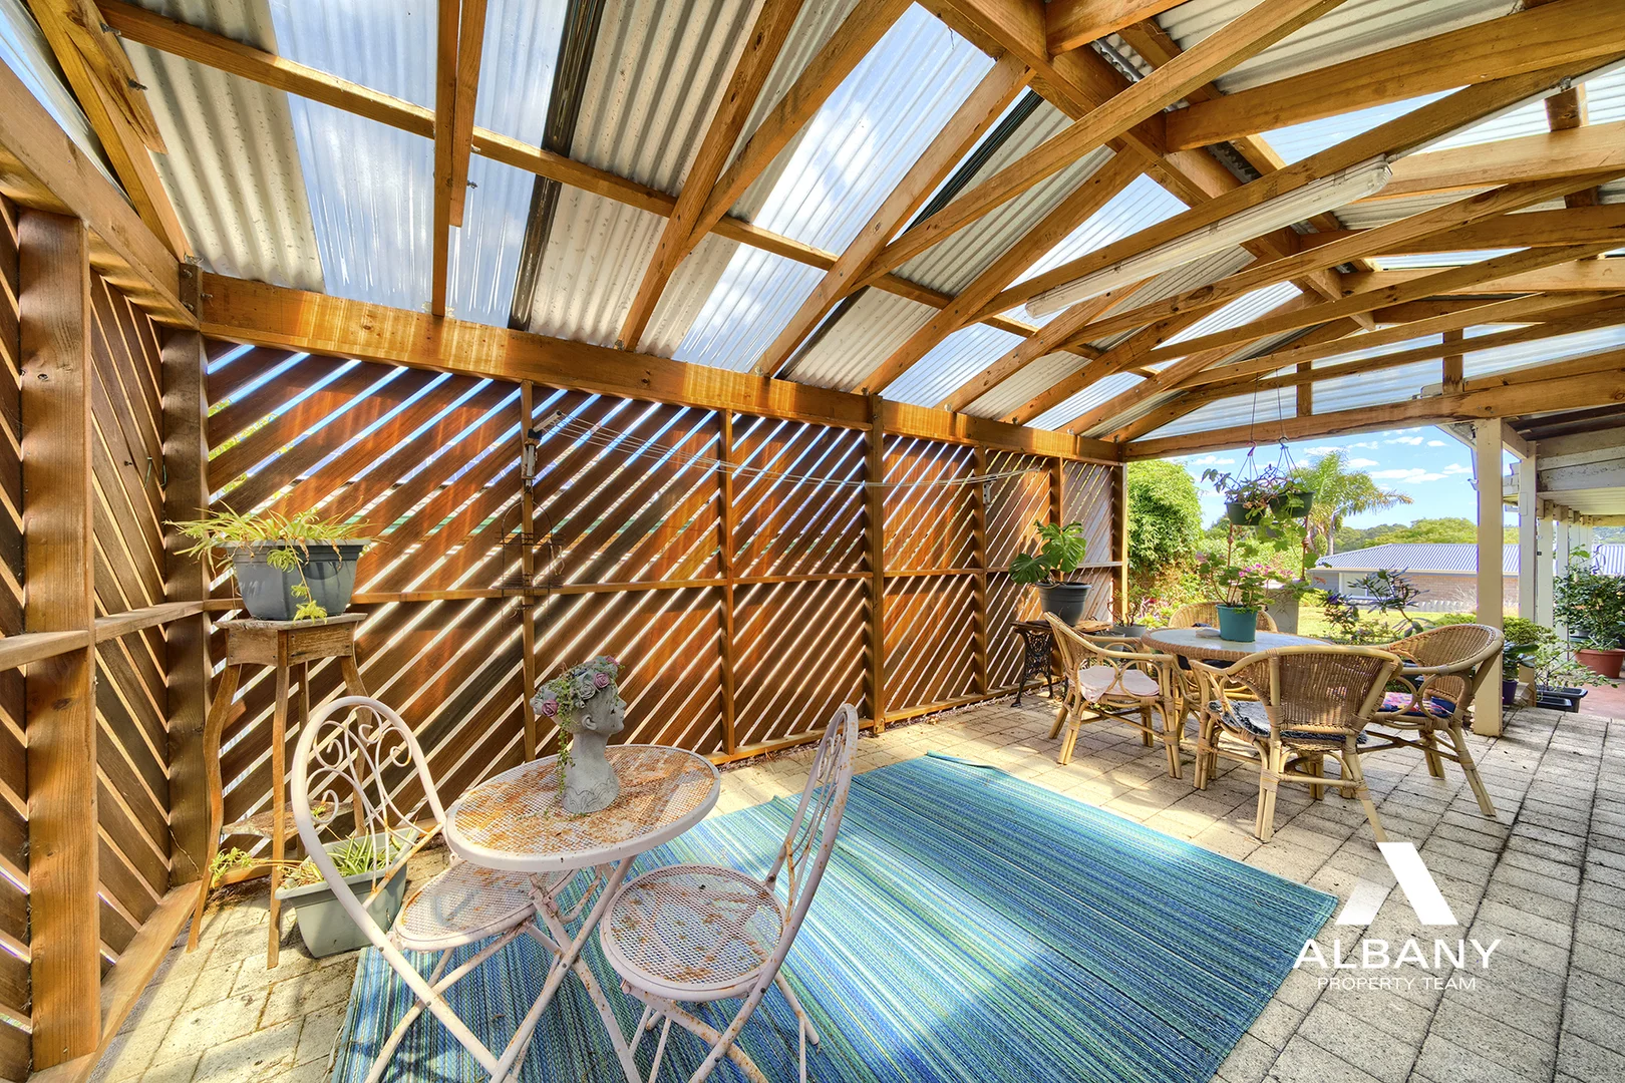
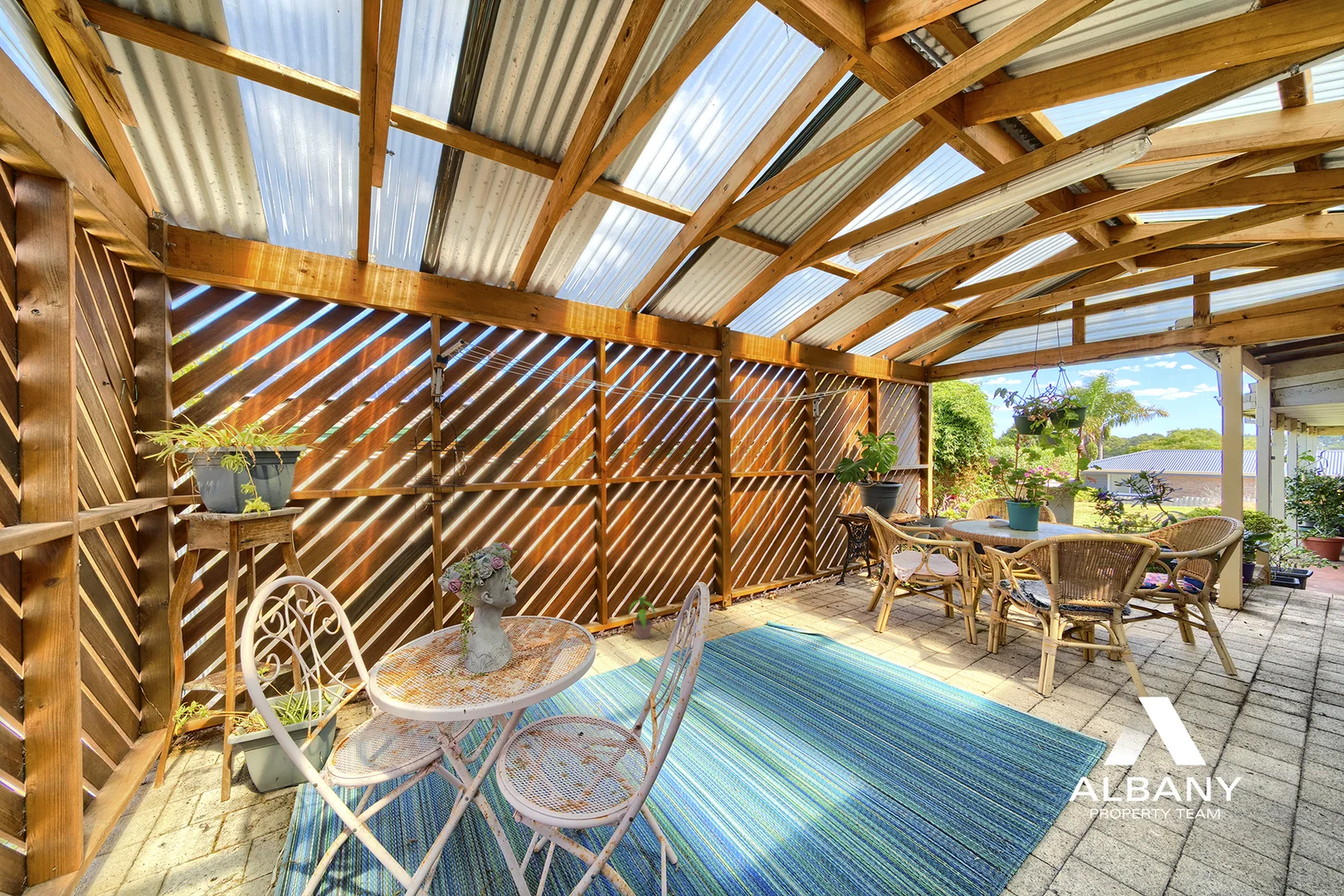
+ potted plant [627,596,656,640]
